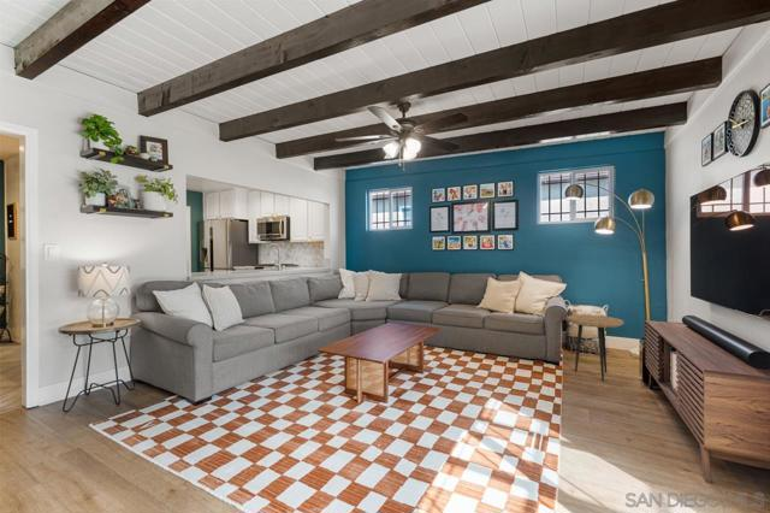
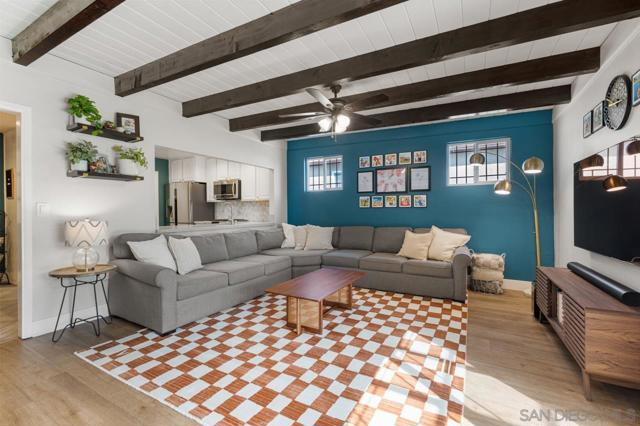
- side table [567,313,624,382]
